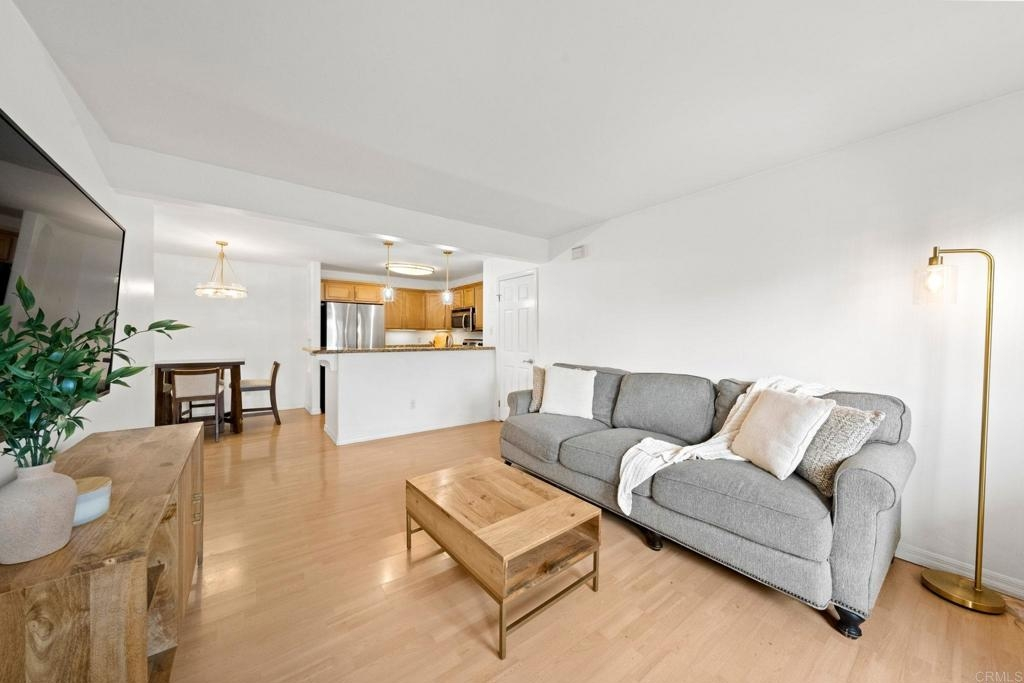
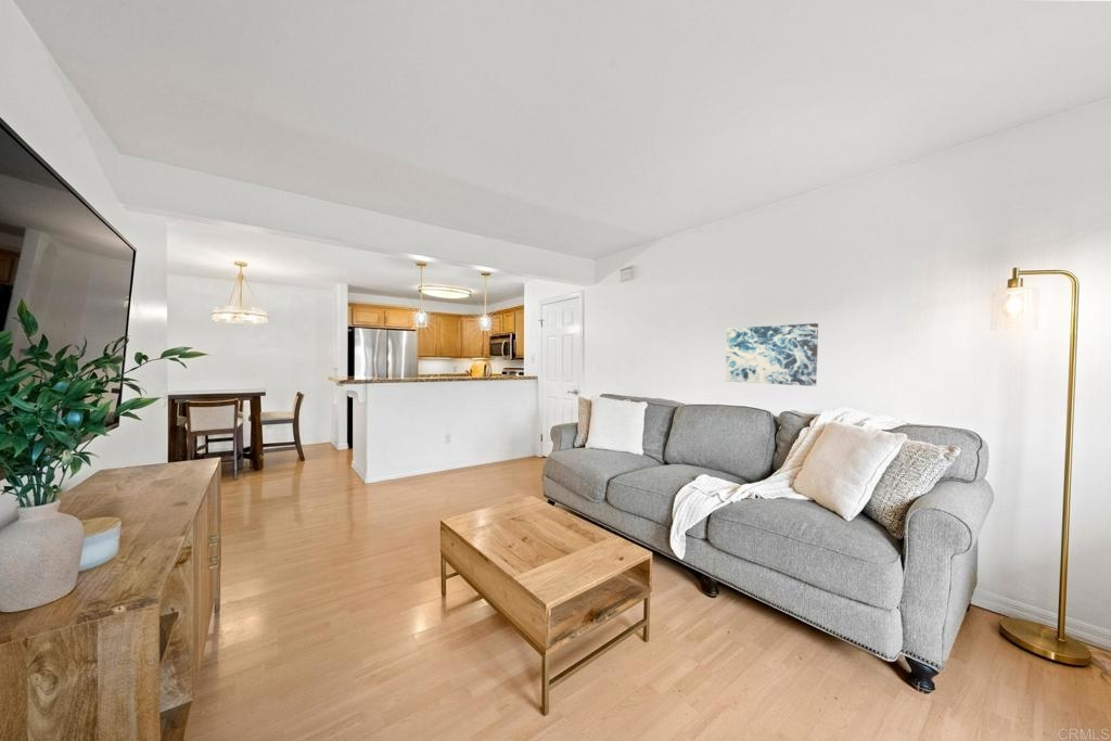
+ wall art [725,322,819,387]
